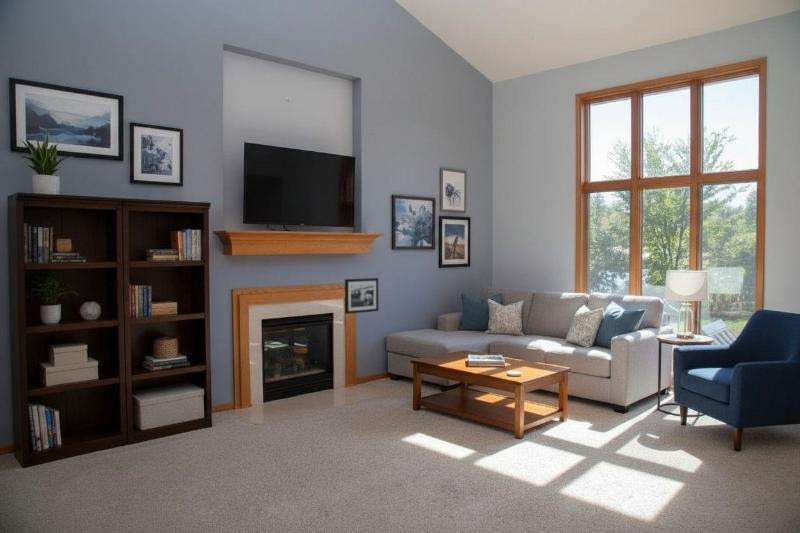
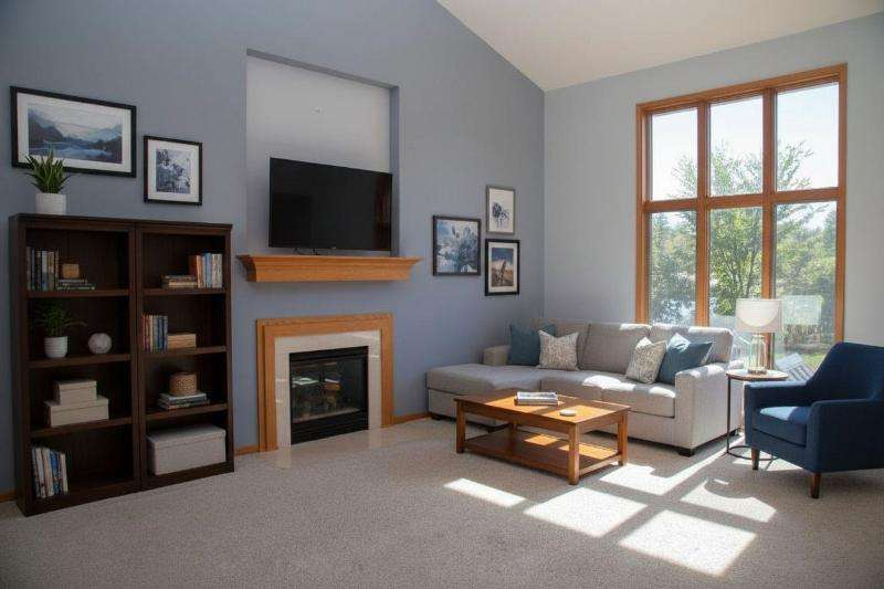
- picture frame [344,277,379,315]
